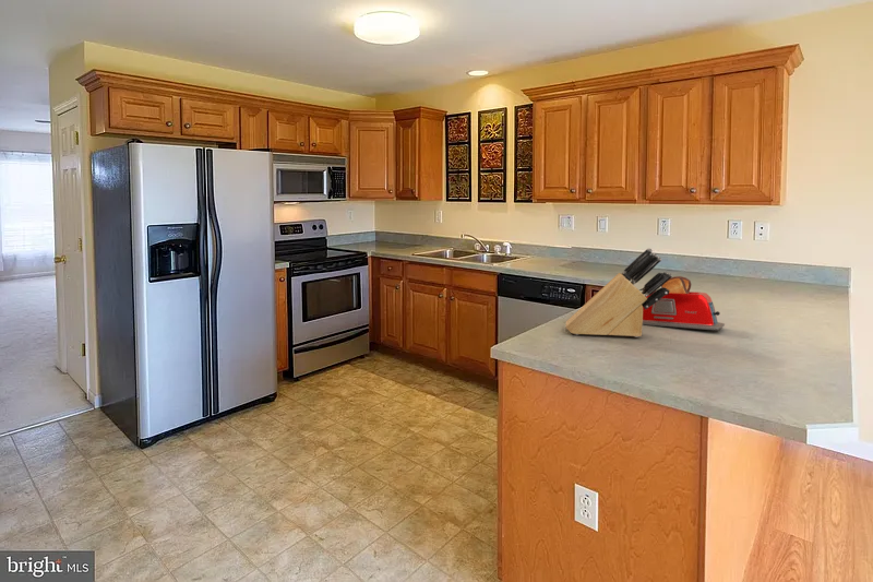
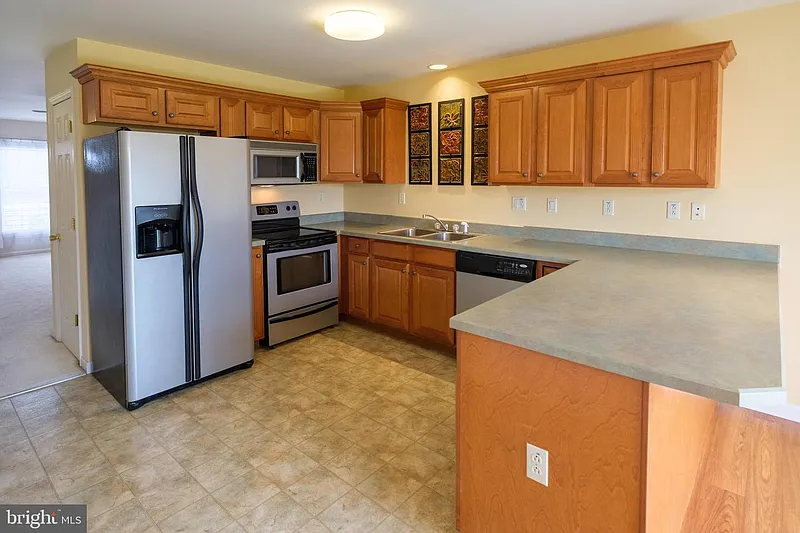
- toaster [643,275,726,331]
- knife block [564,247,673,338]
